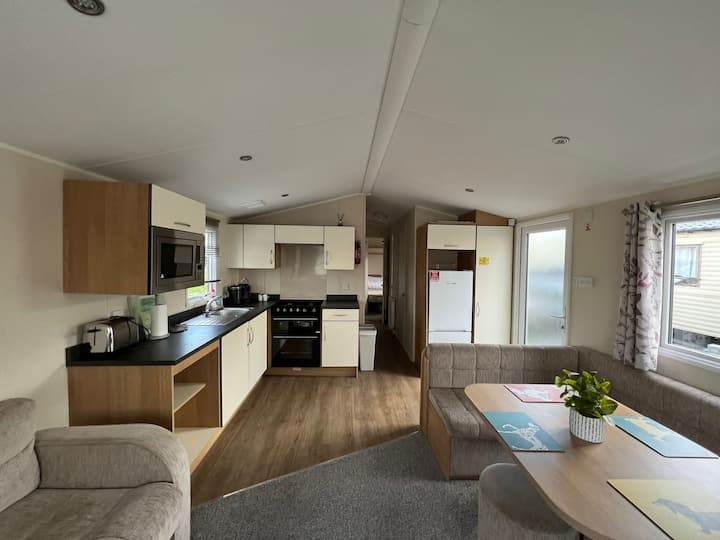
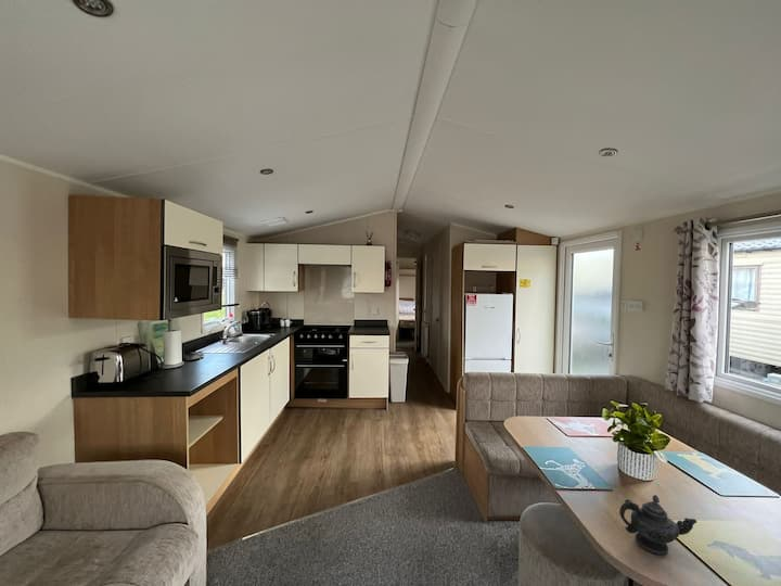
+ teapot [618,494,697,556]
